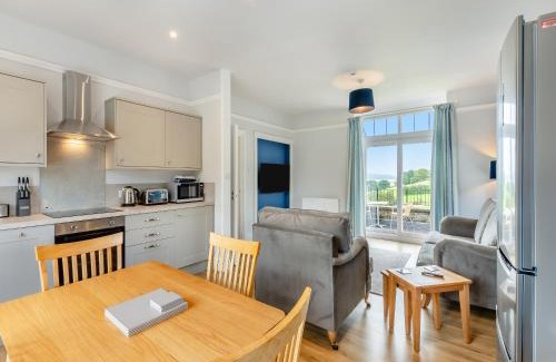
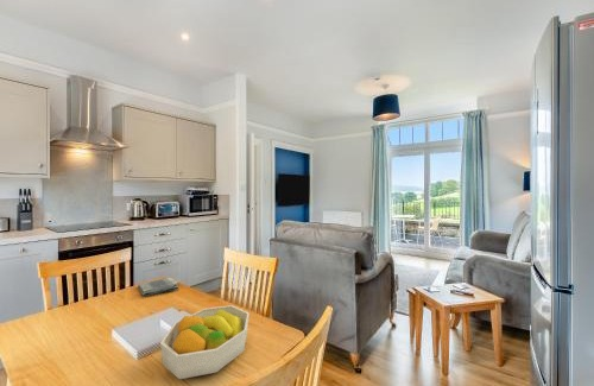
+ fruit bowl [159,304,251,380]
+ dish towel [137,277,179,297]
